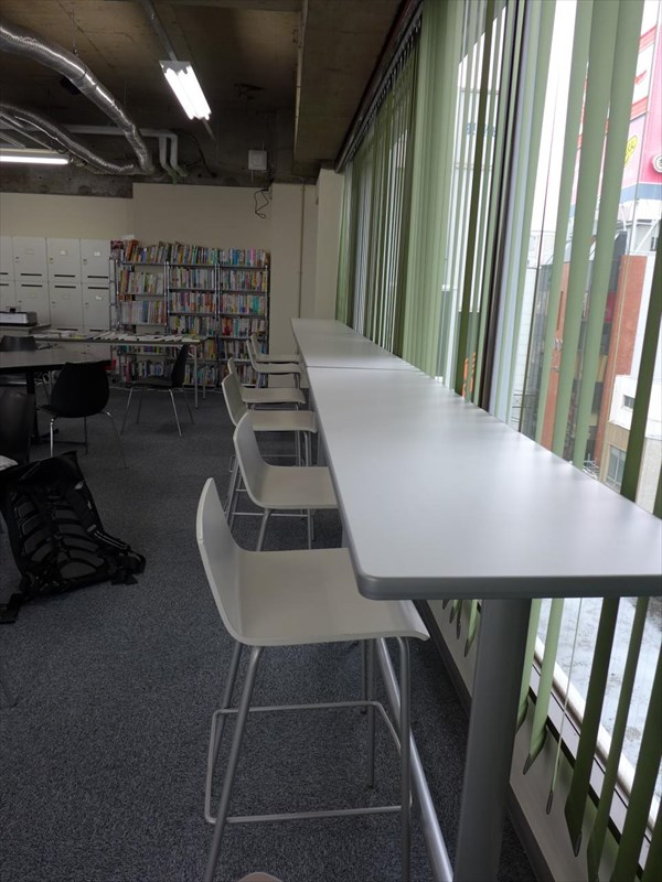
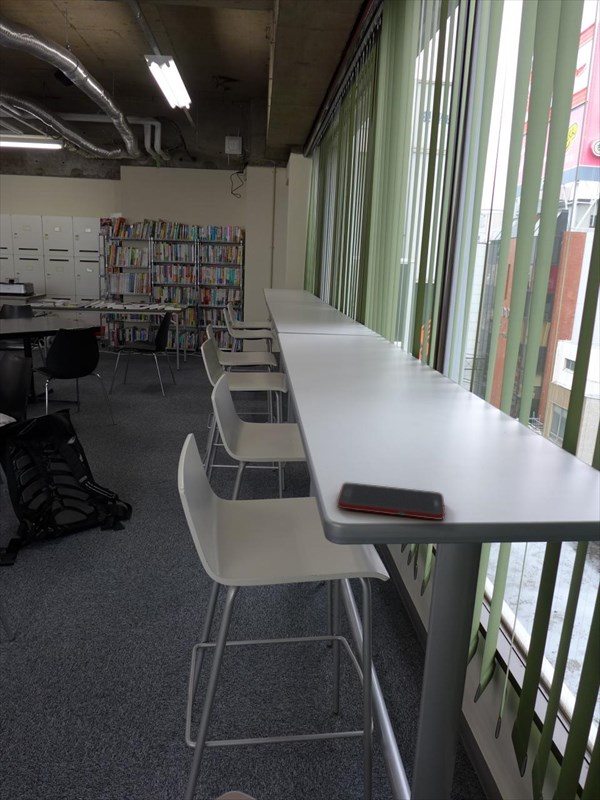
+ cell phone [336,481,446,521]
